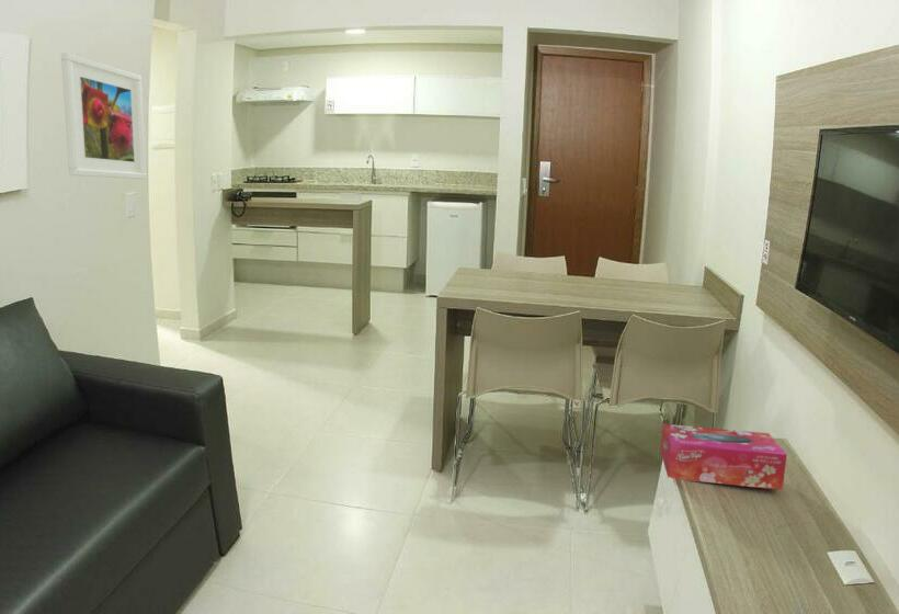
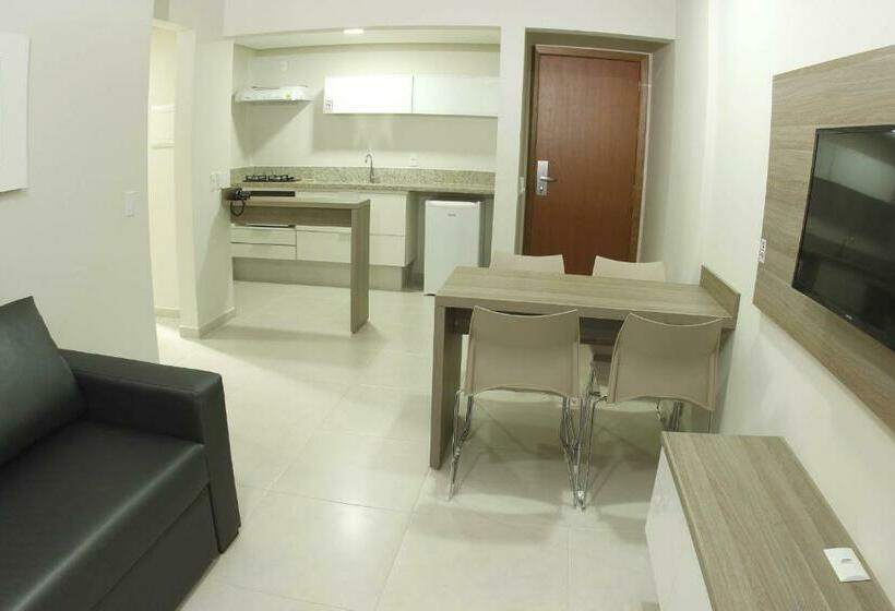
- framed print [60,52,147,180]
- tissue box [659,423,788,491]
